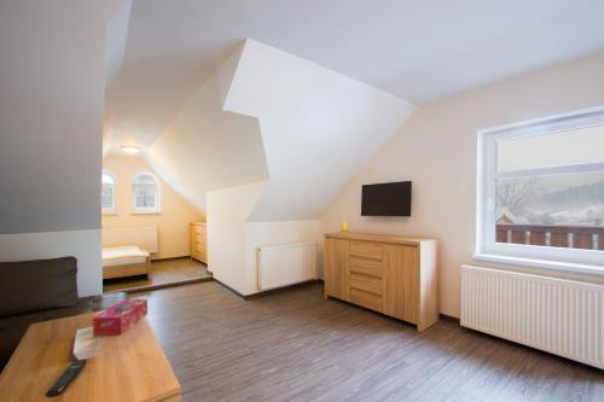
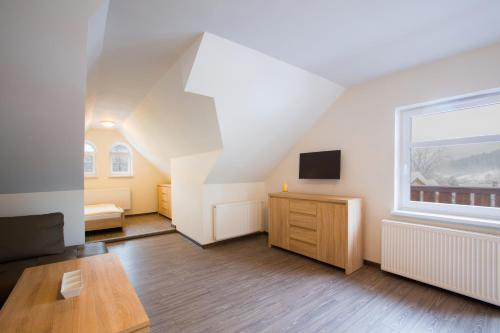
- tissue box [92,298,149,337]
- remote control [43,357,89,398]
